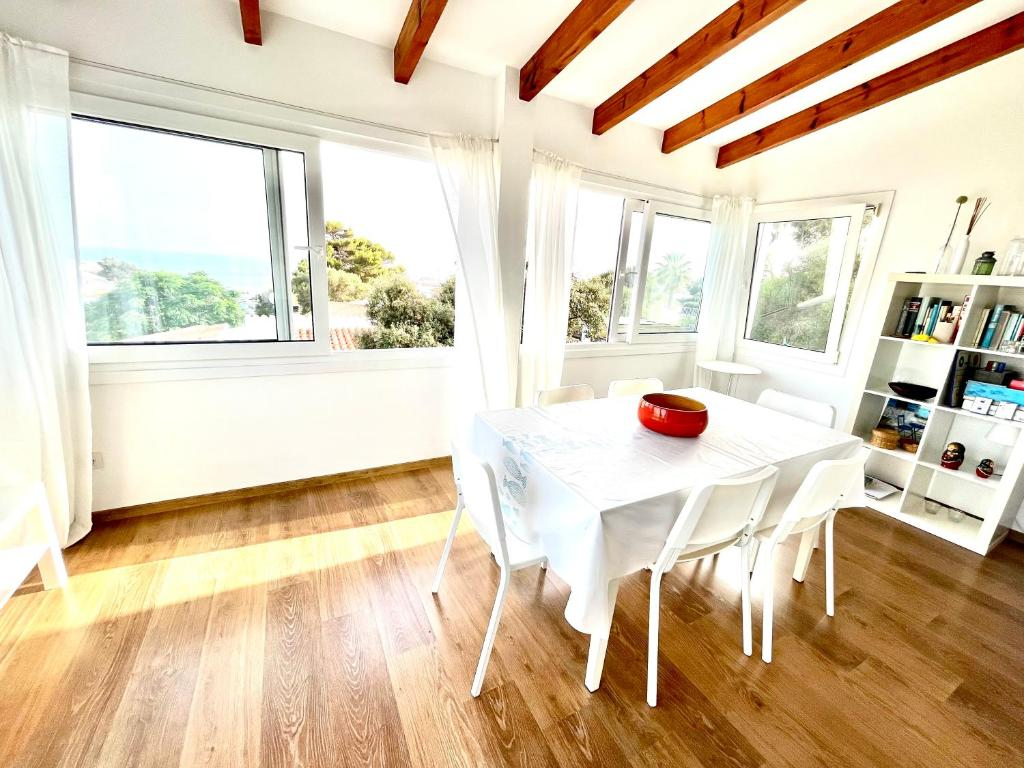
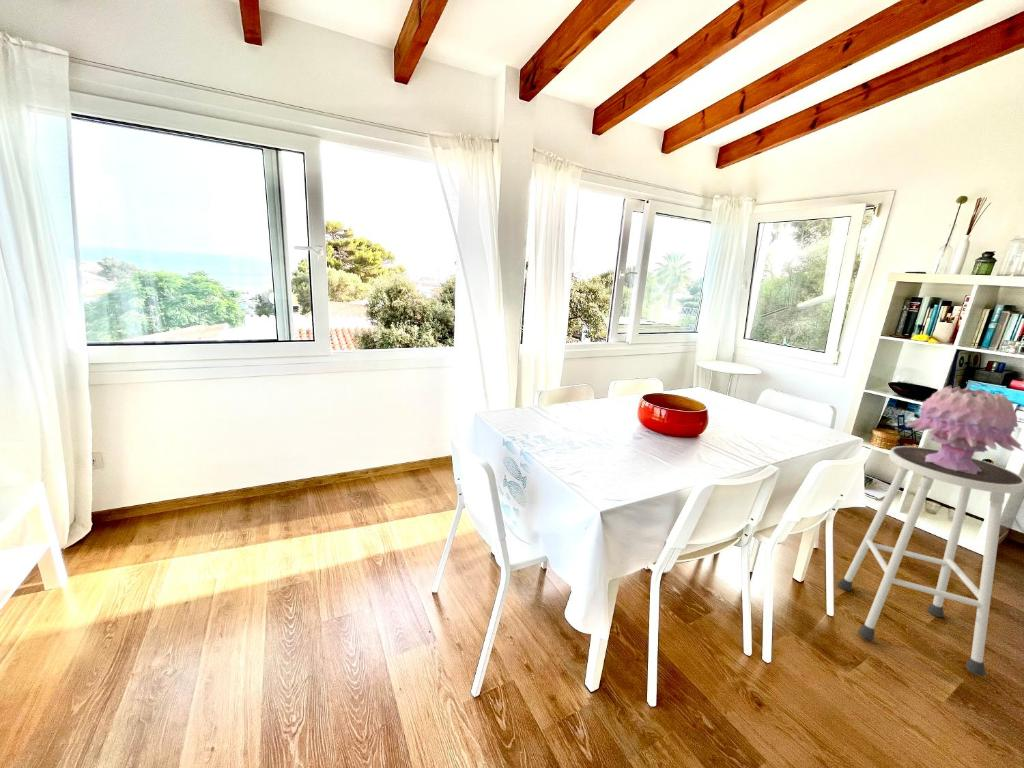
+ decorative vase [904,384,1024,474]
+ stool [837,445,1024,677]
